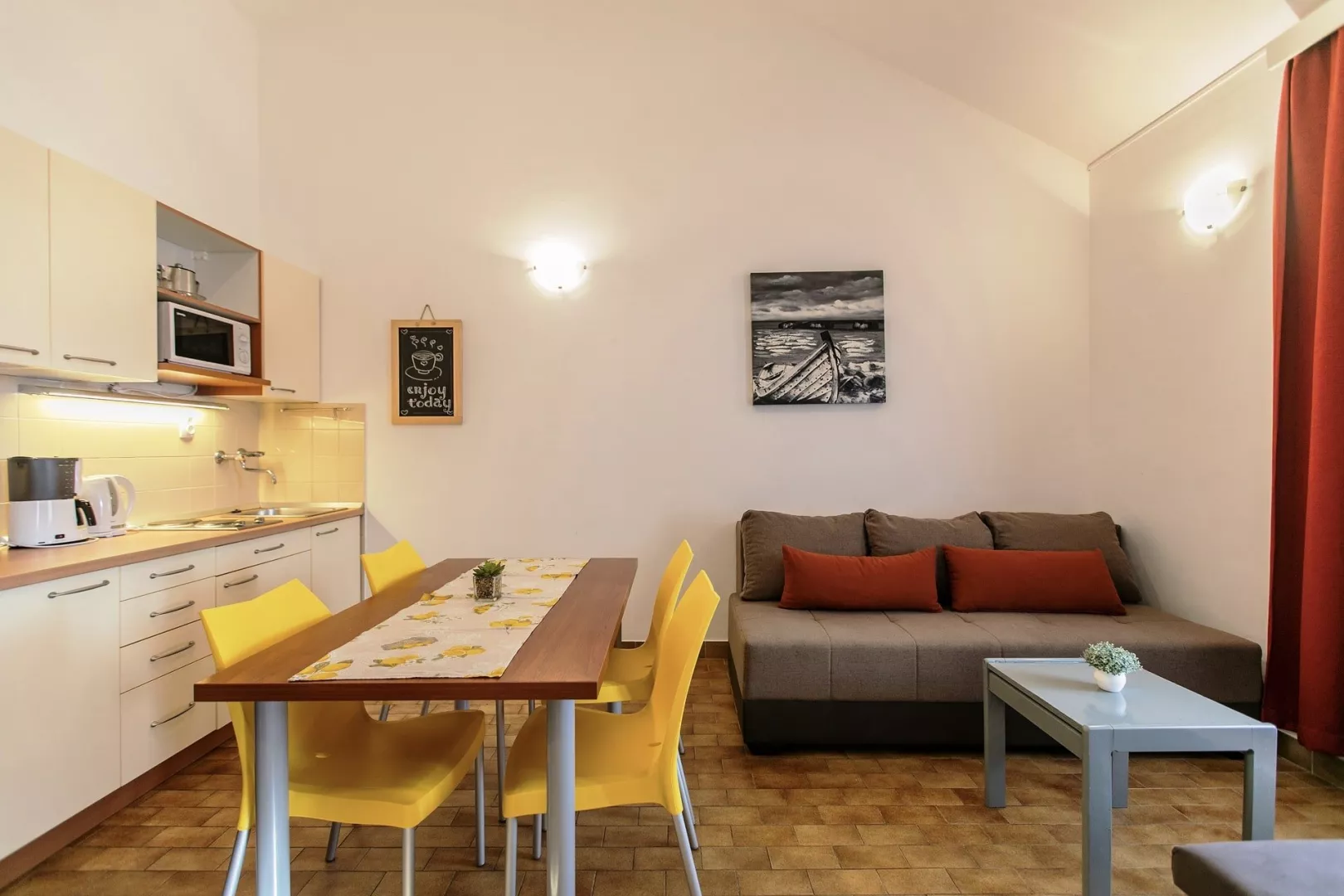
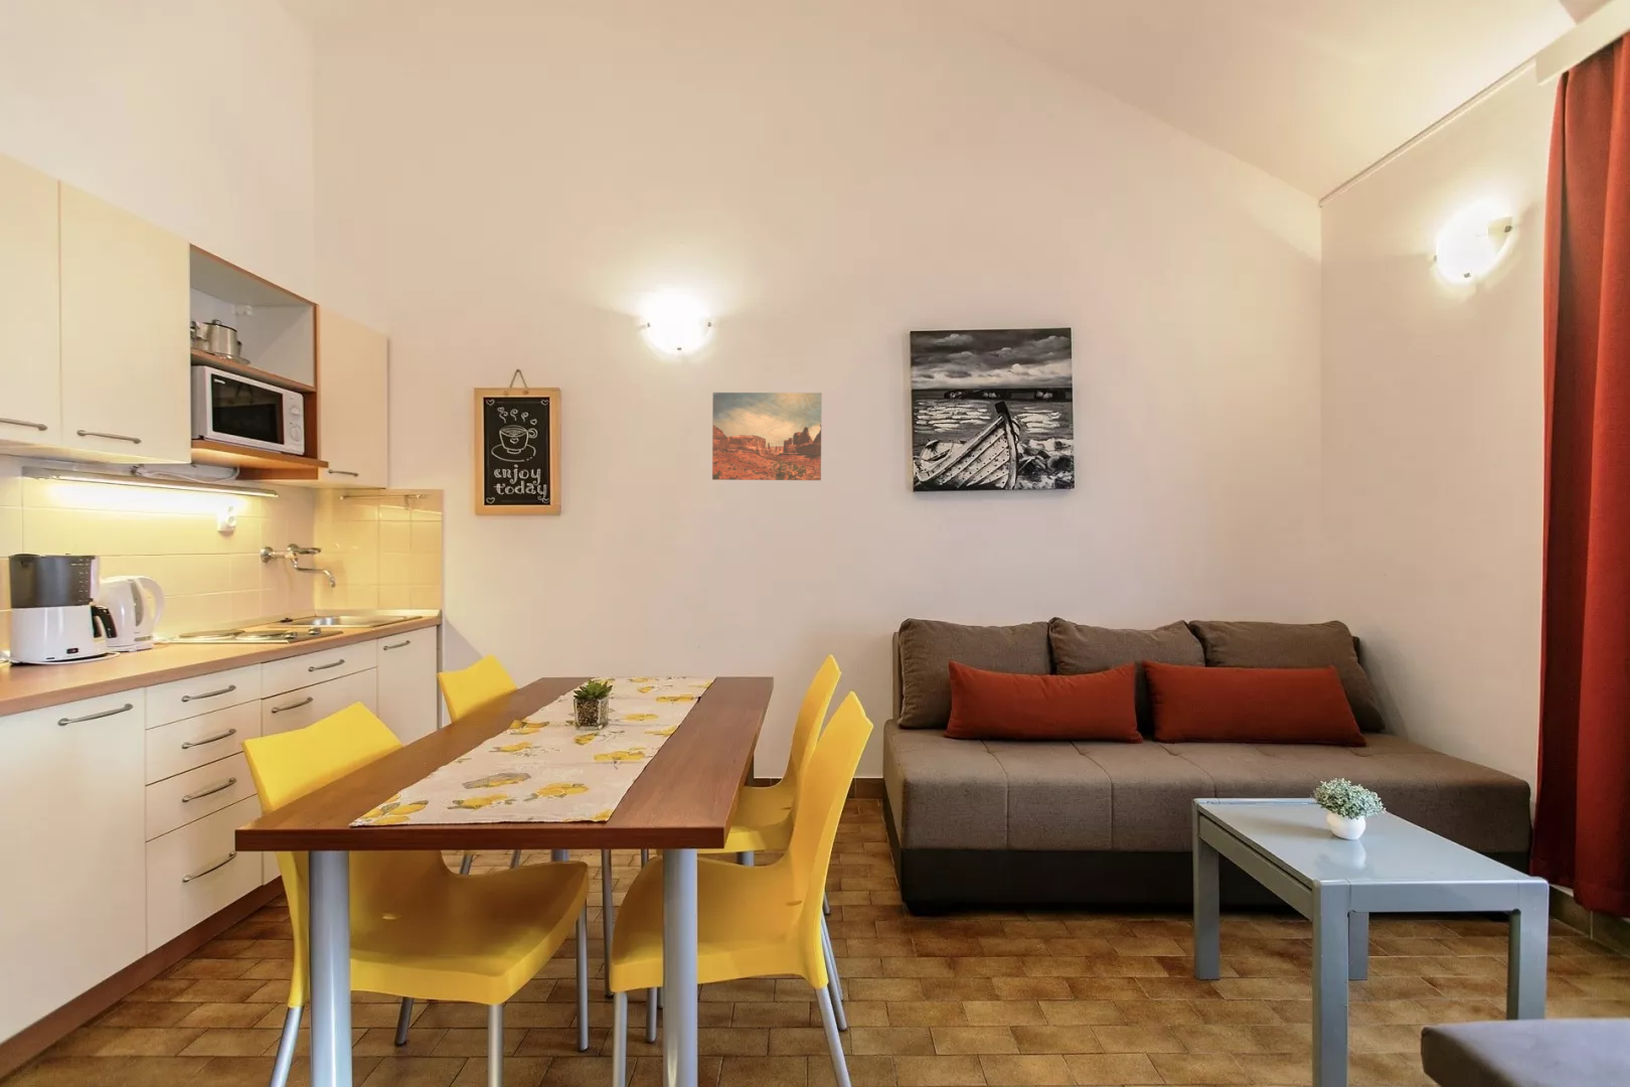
+ wall art [712,392,823,482]
